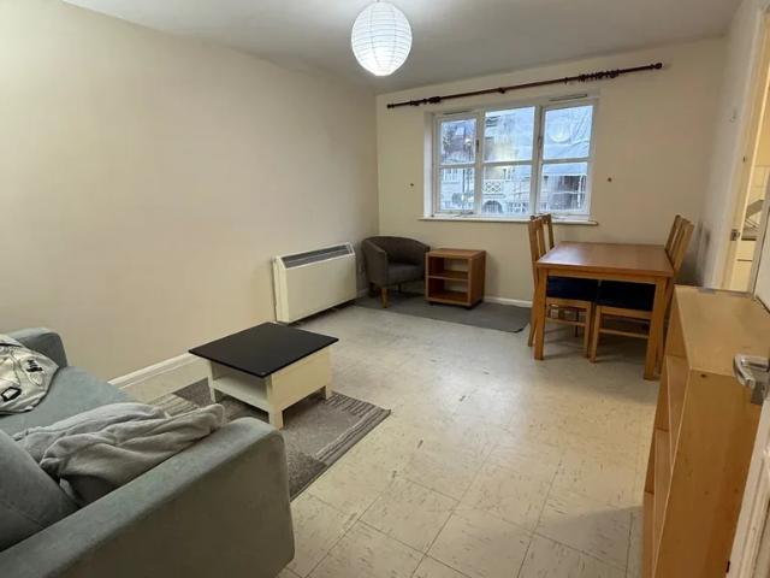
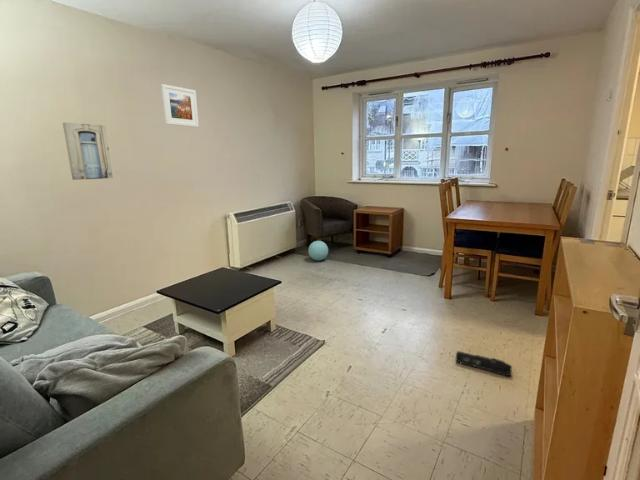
+ toy train [455,350,513,377]
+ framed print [160,83,200,128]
+ wall art [62,122,114,181]
+ ball [307,240,329,262]
